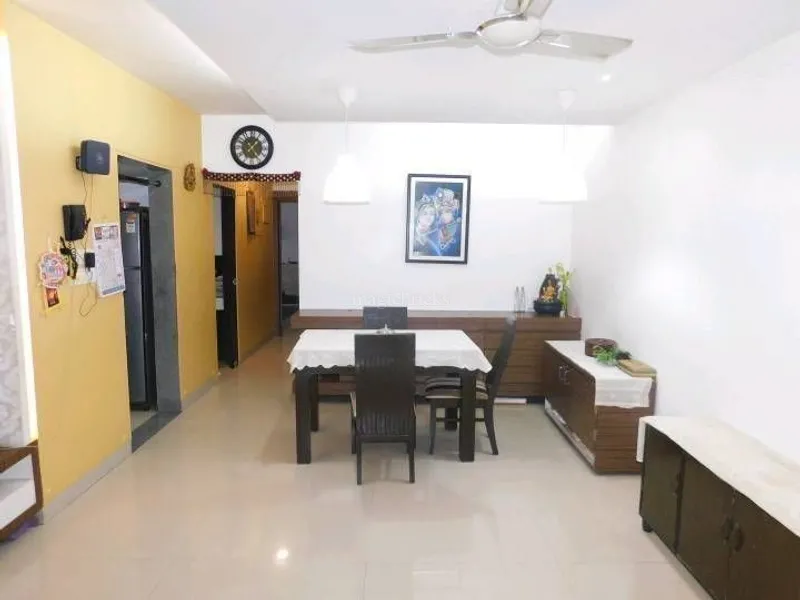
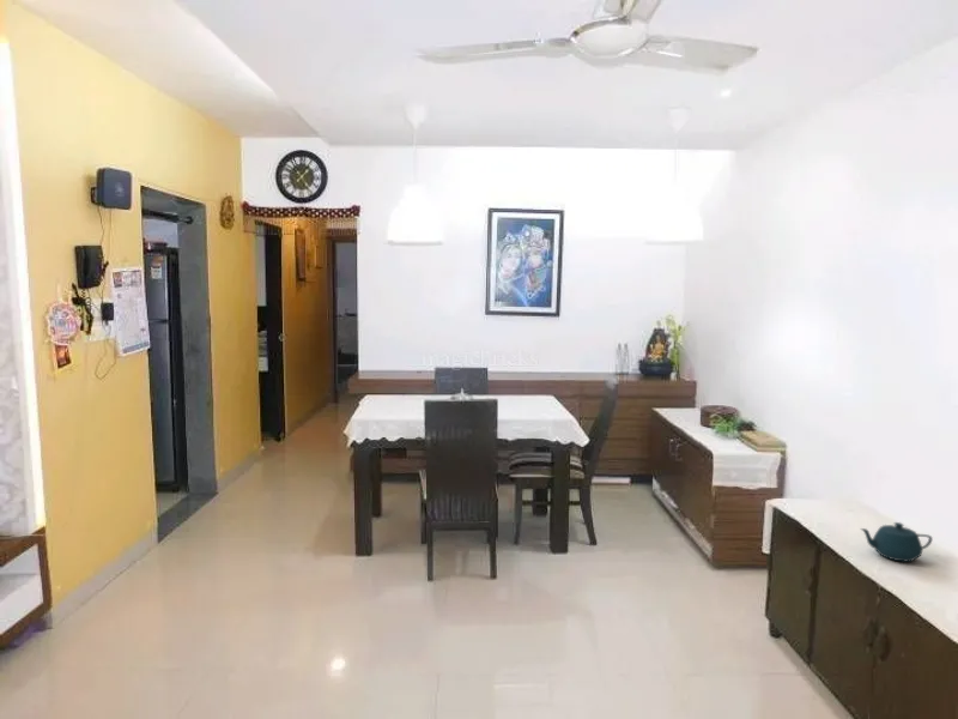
+ teapot [859,521,934,563]
